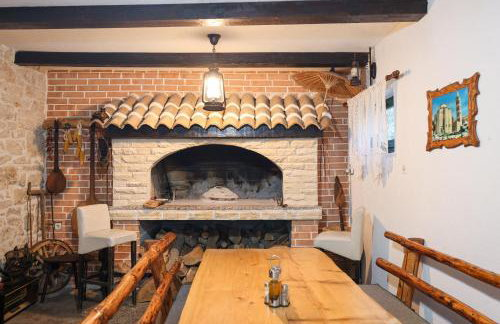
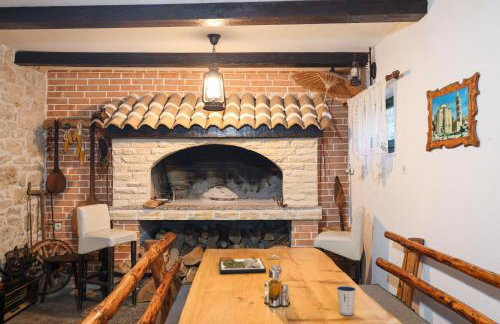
+ dixie cup [335,285,357,316]
+ dinner plate [218,256,267,274]
